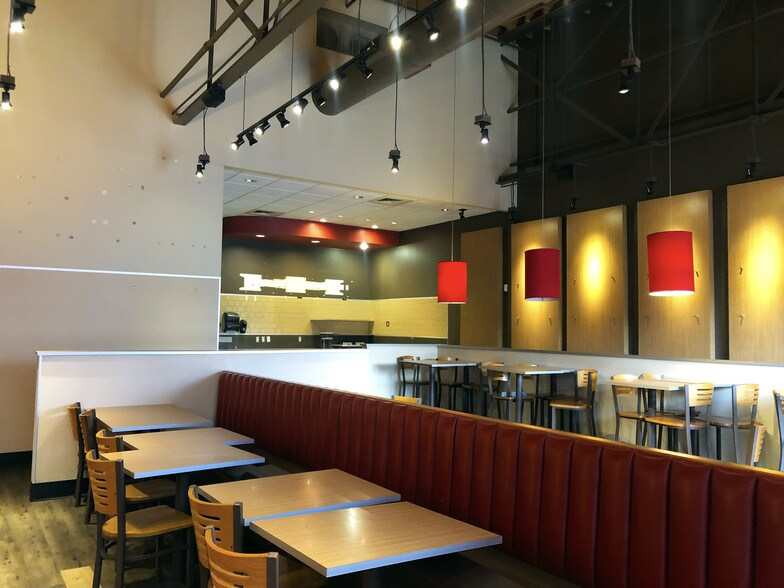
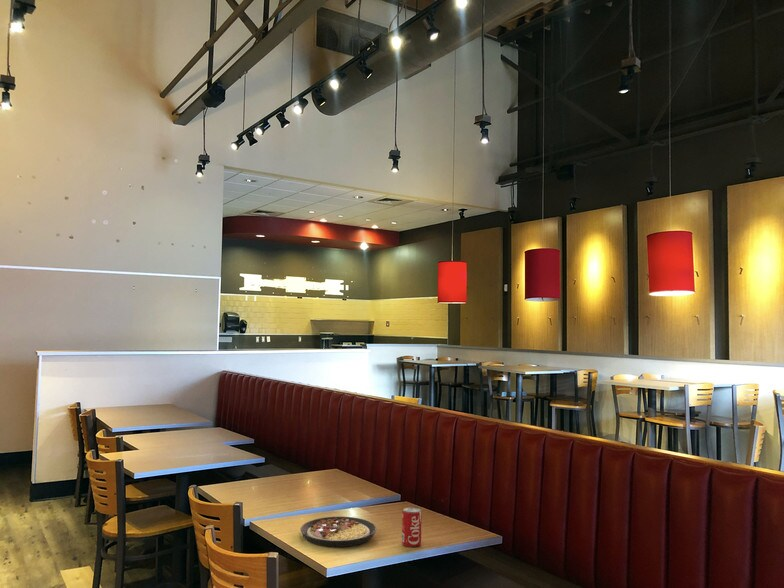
+ beverage can [401,507,423,548]
+ plate [300,516,377,548]
